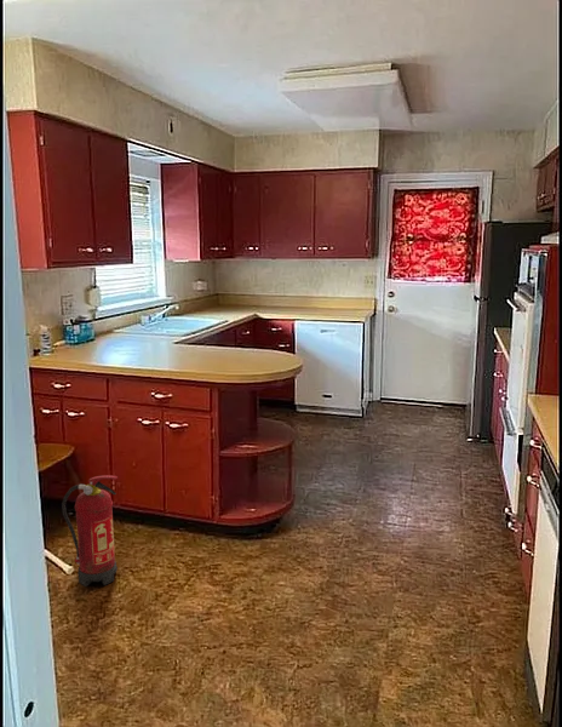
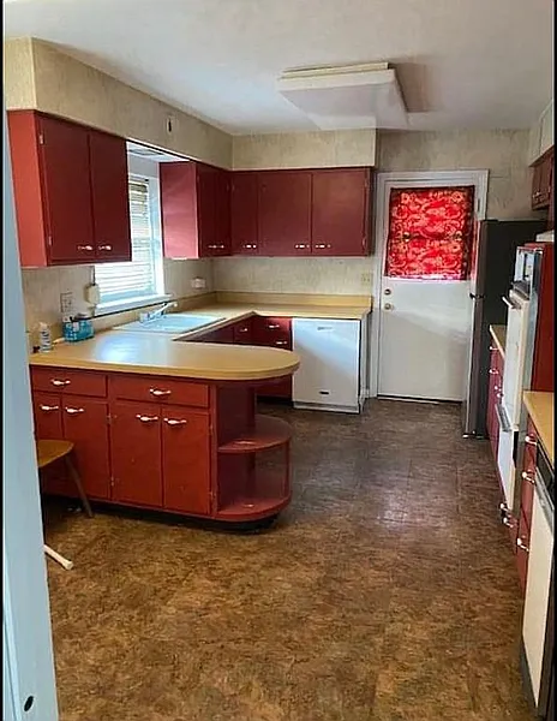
- fire extinguisher [61,474,119,588]
